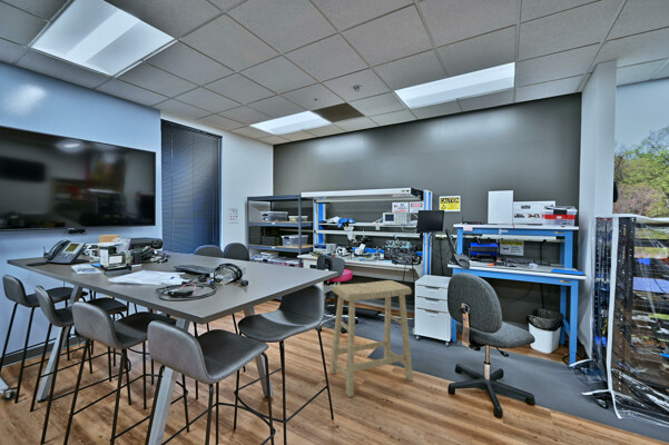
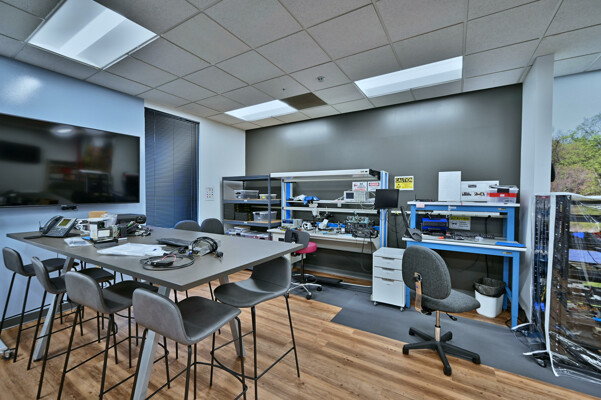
- stool [328,279,414,398]
